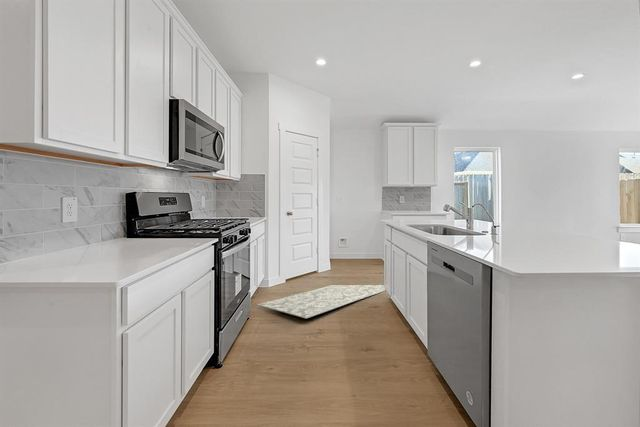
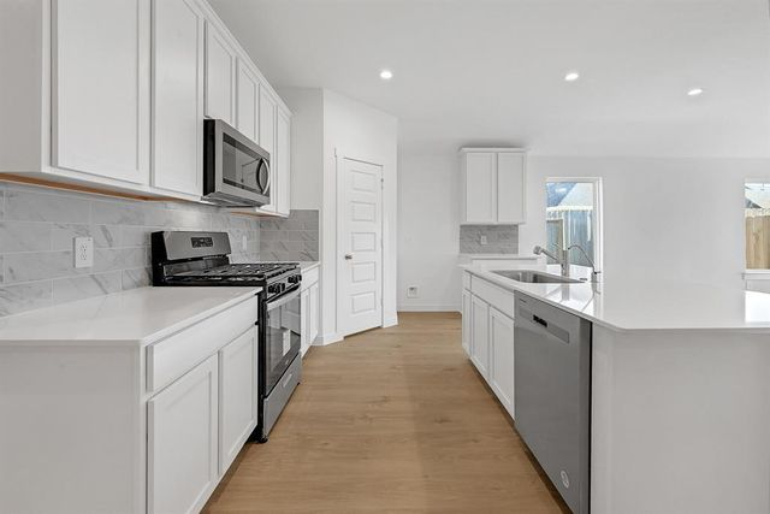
- rug [257,284,386,319]
